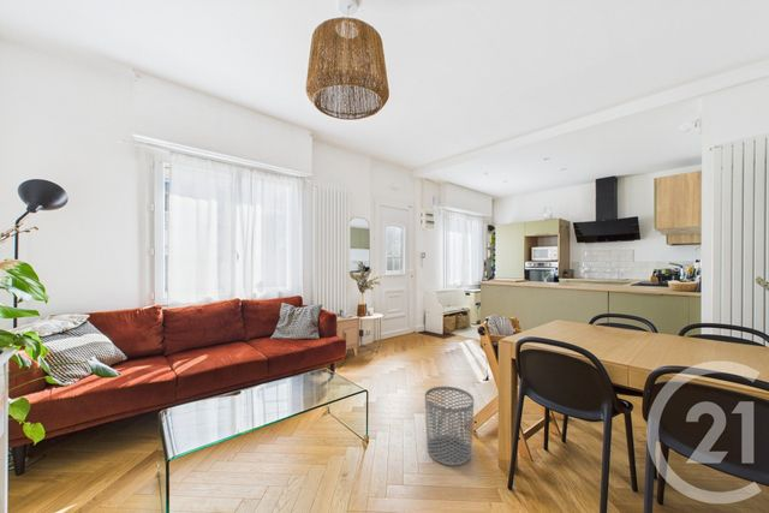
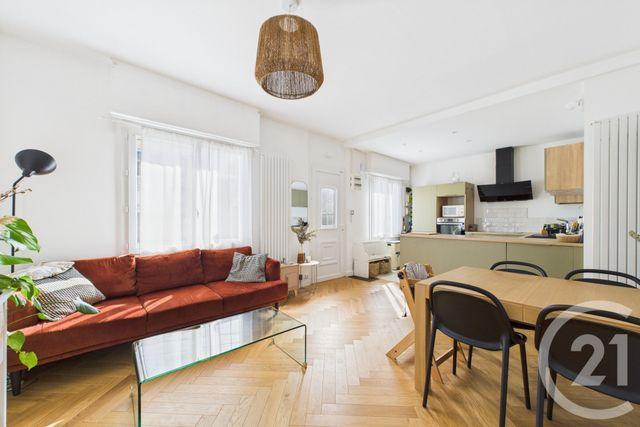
- waste bin [424,386,475,467]
